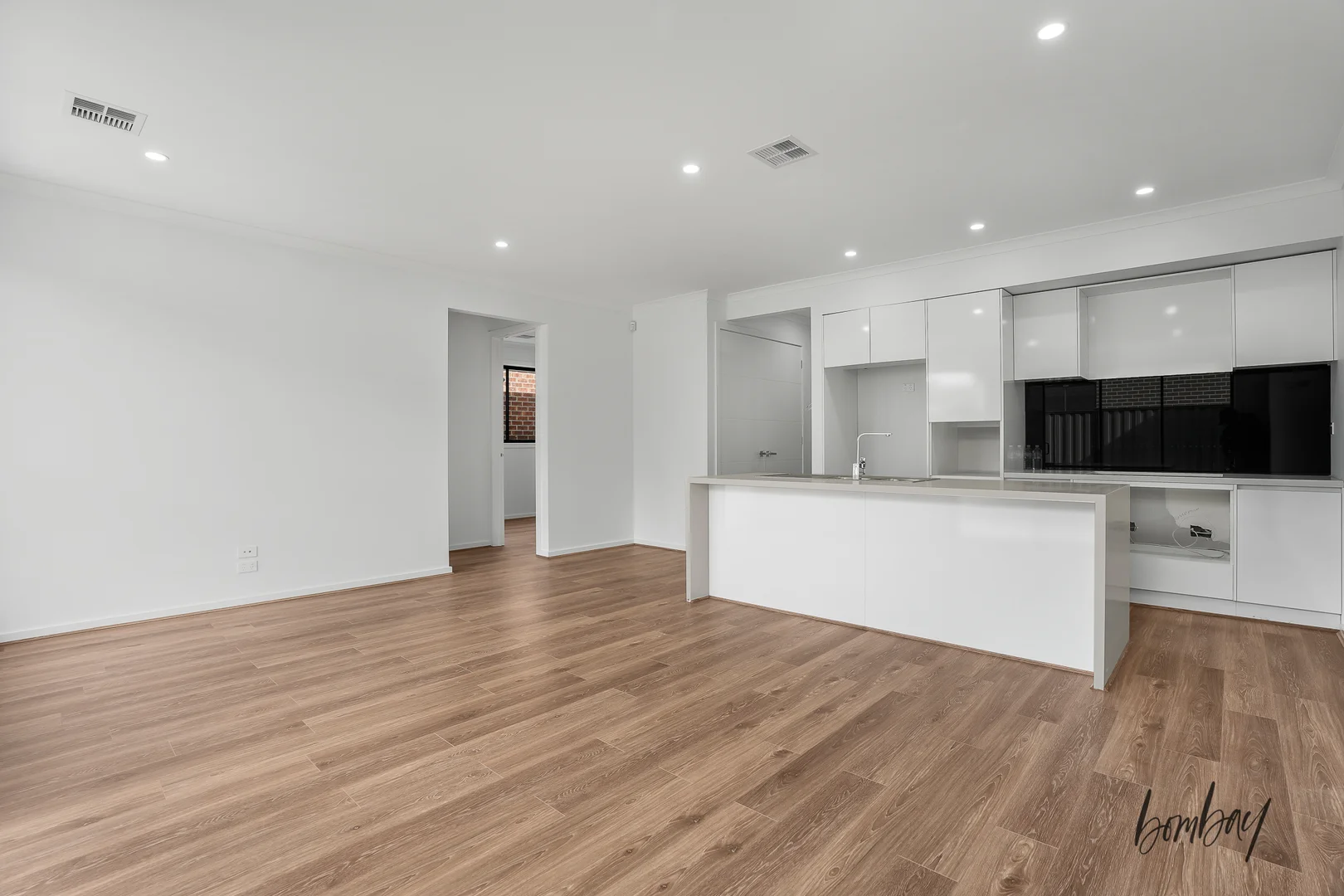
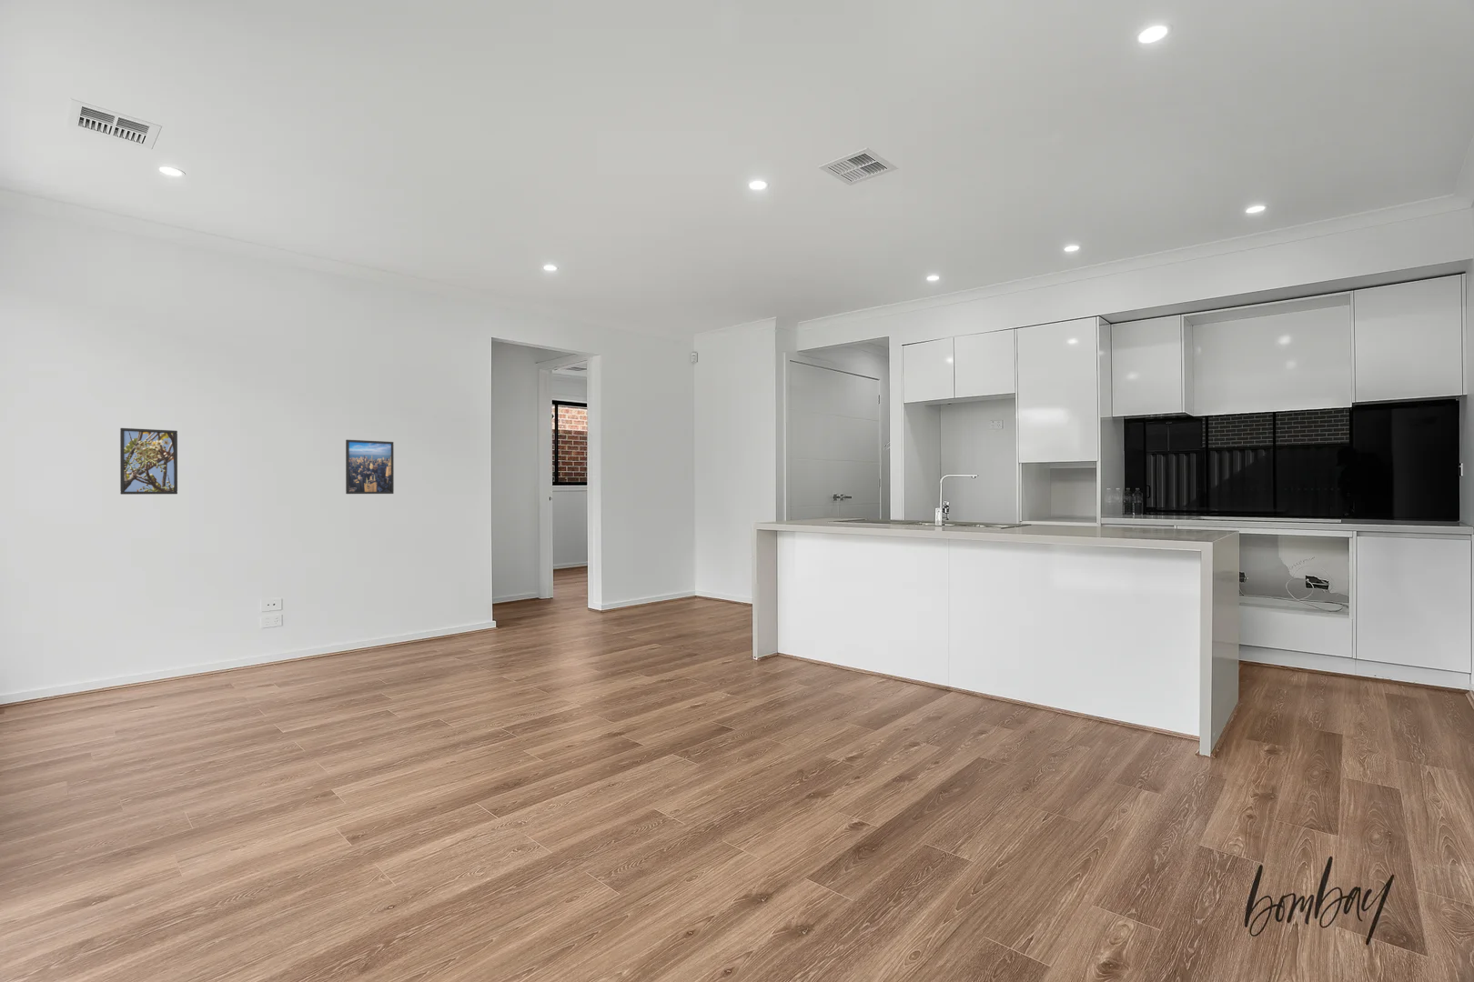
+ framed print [344,439,395,494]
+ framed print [120,427,179,495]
